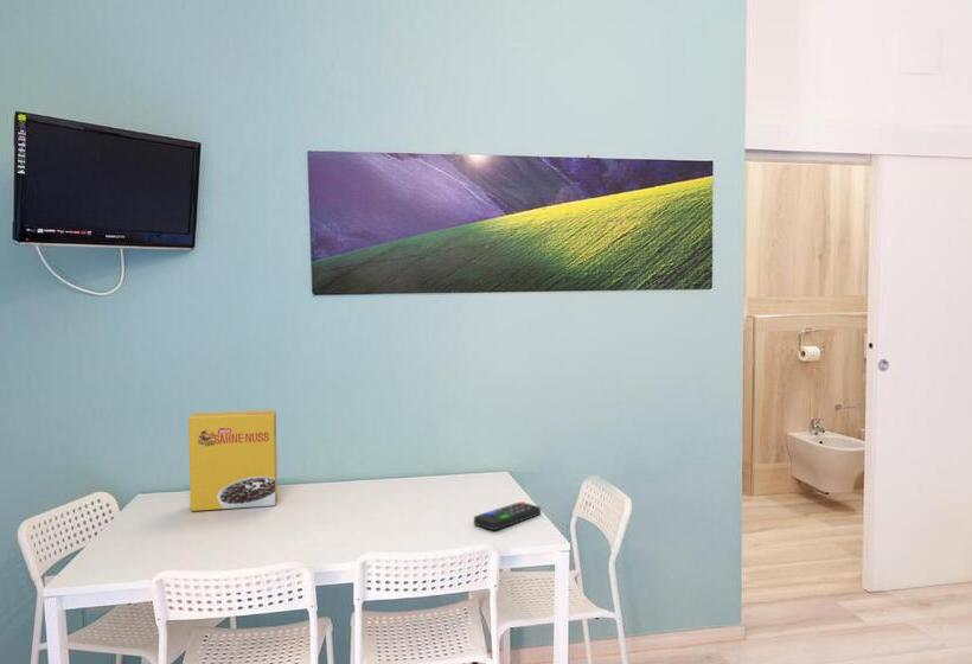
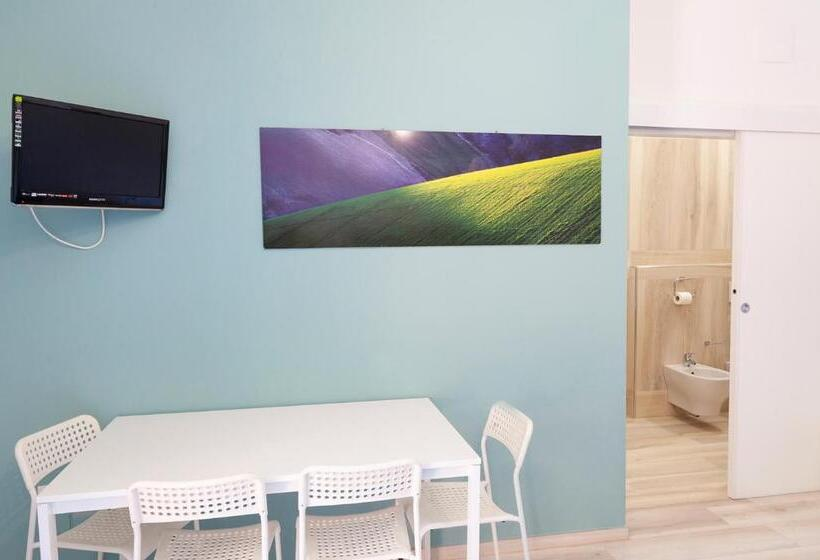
- remote control [473,500,542,531]
- cereal box [187,409,279,512]
